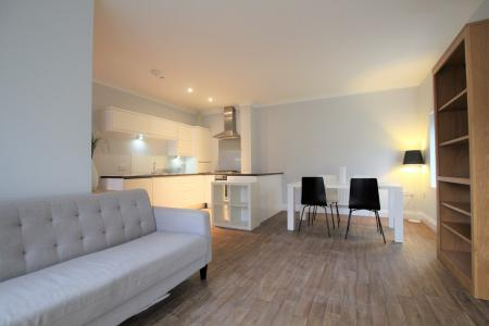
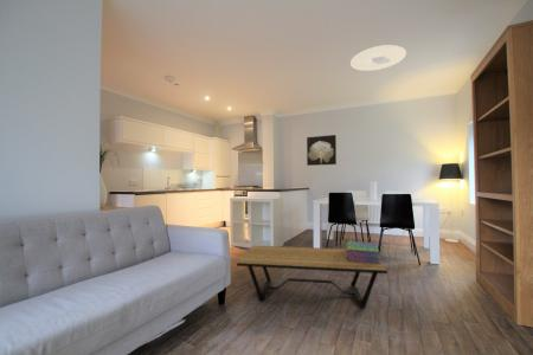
+ ceiling light [349,44,407,72]
+ coffee table [236,244,388,310]
+ wall art [306,134,338,167]
+ stack of books [346,240,383,264]
